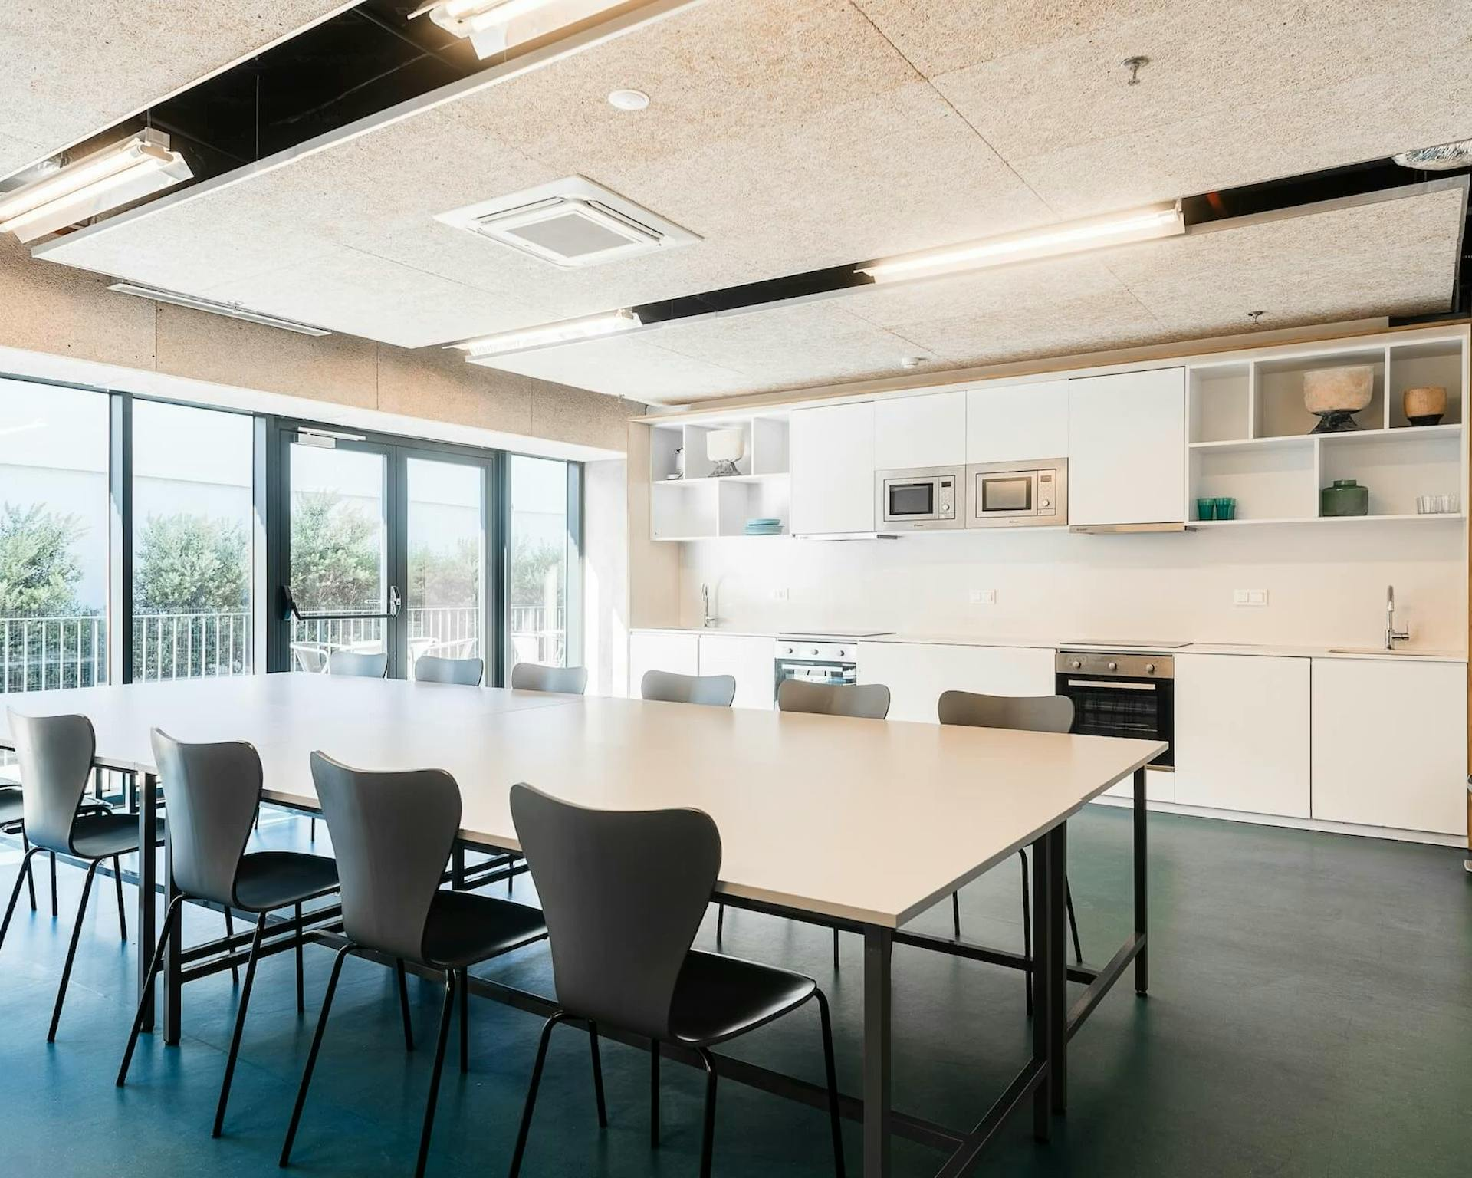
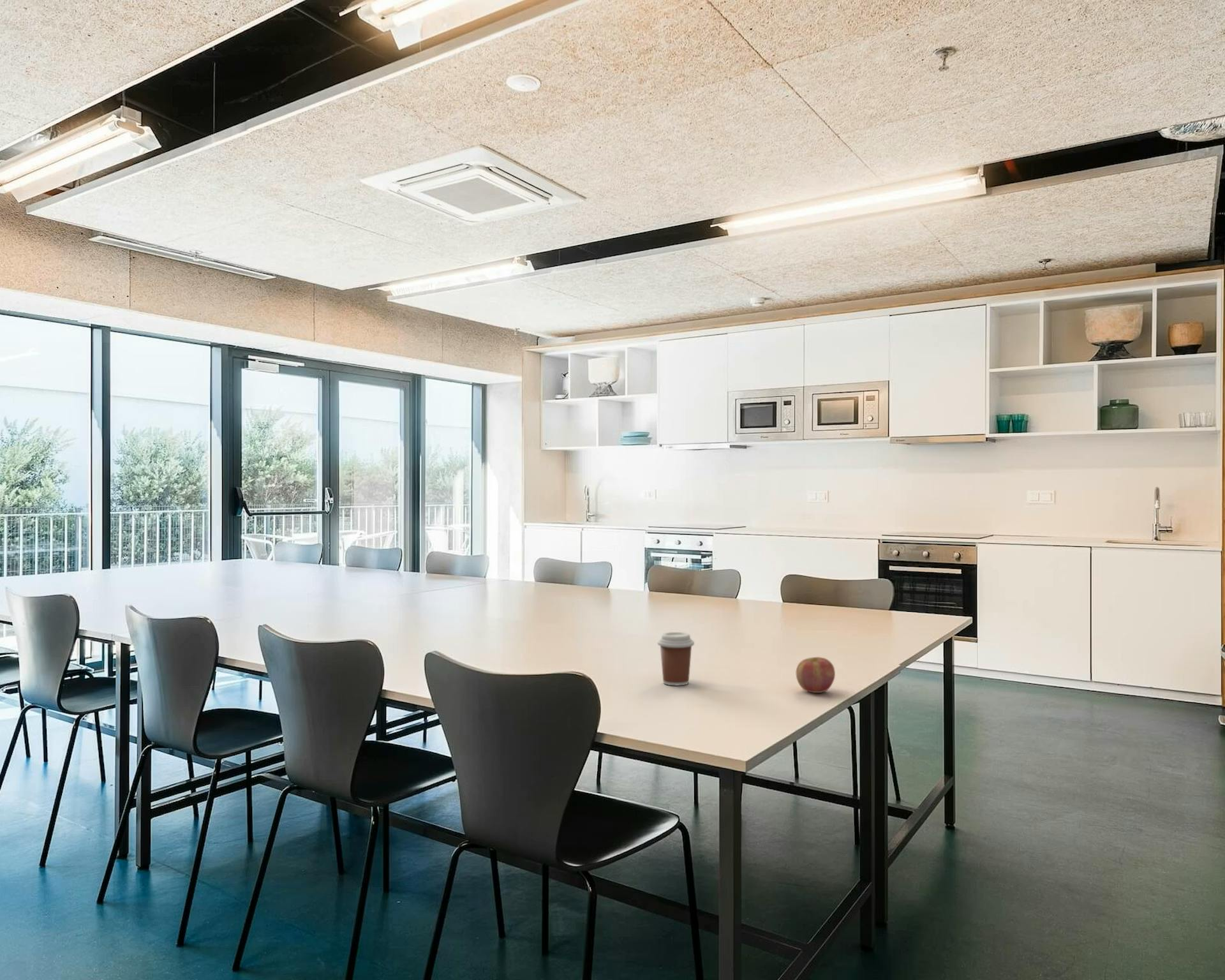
+ apple [796,657,836,694]
+ coffee cup [657,632,695,686]
